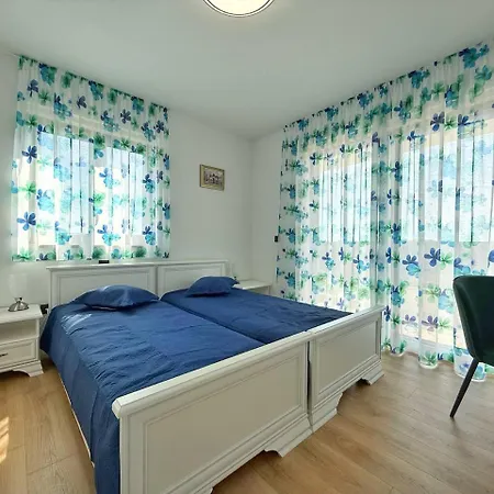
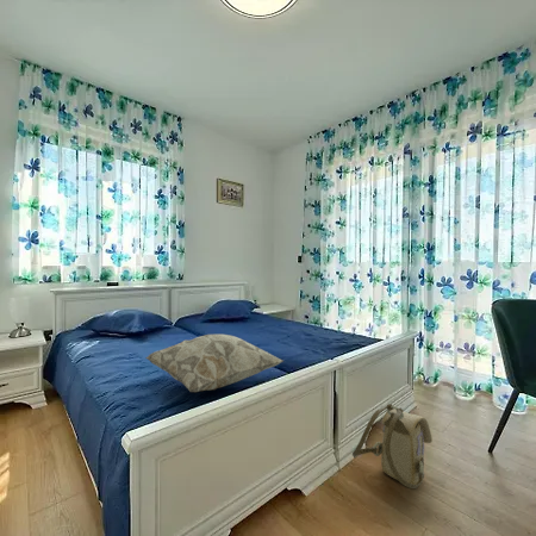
+ decorative pillow [144,334,285,393]
+ backpack [351,403,434,490]
